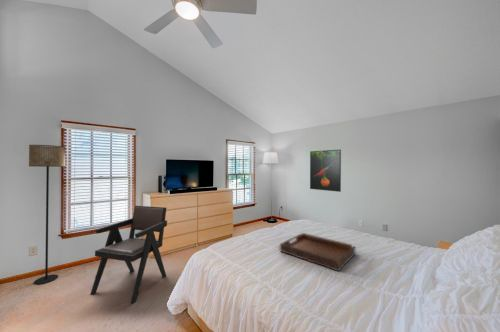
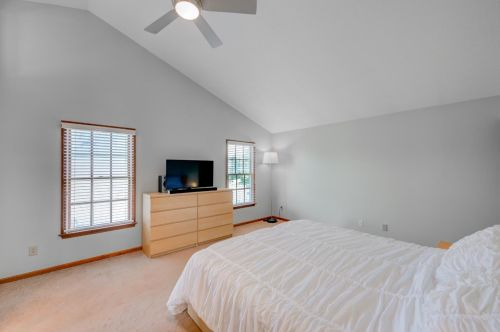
- armchair [90,205,168,304]
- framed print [309,149,342,193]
- floor lamp [28,144,66,285]
- serving tray [279,232,356,272]
